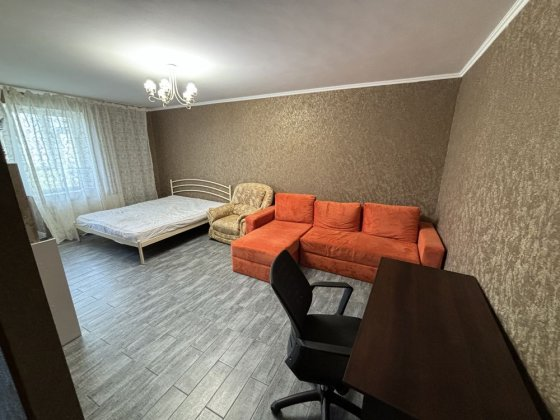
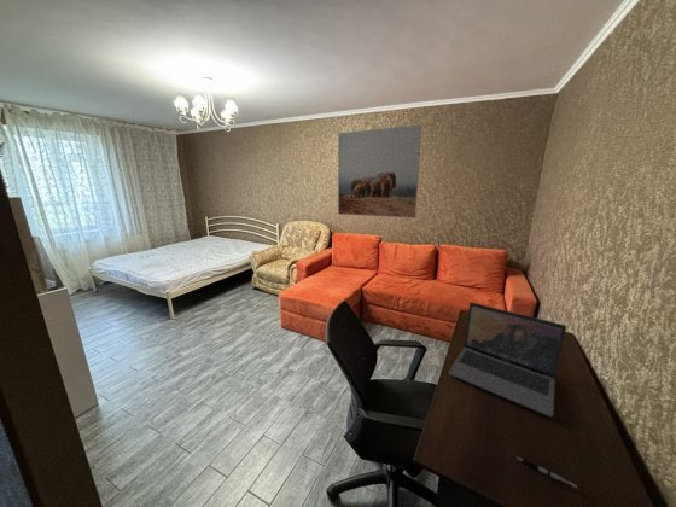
+ laptop [448,302,567,418]
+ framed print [337,123,422,218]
+ pen [514,455,578,490]
